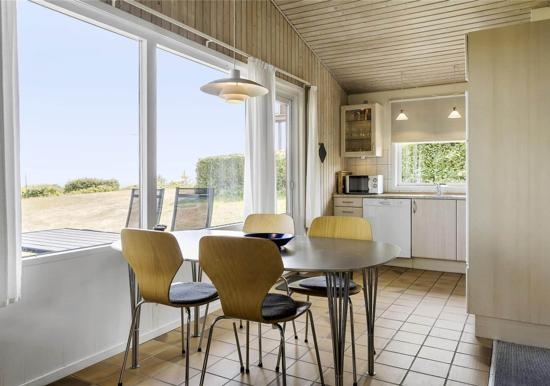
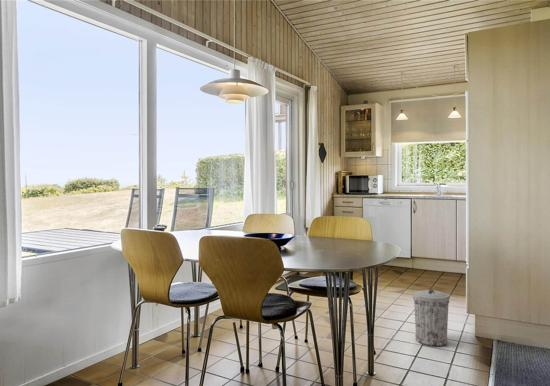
+ trash can [412,288,451,347]
